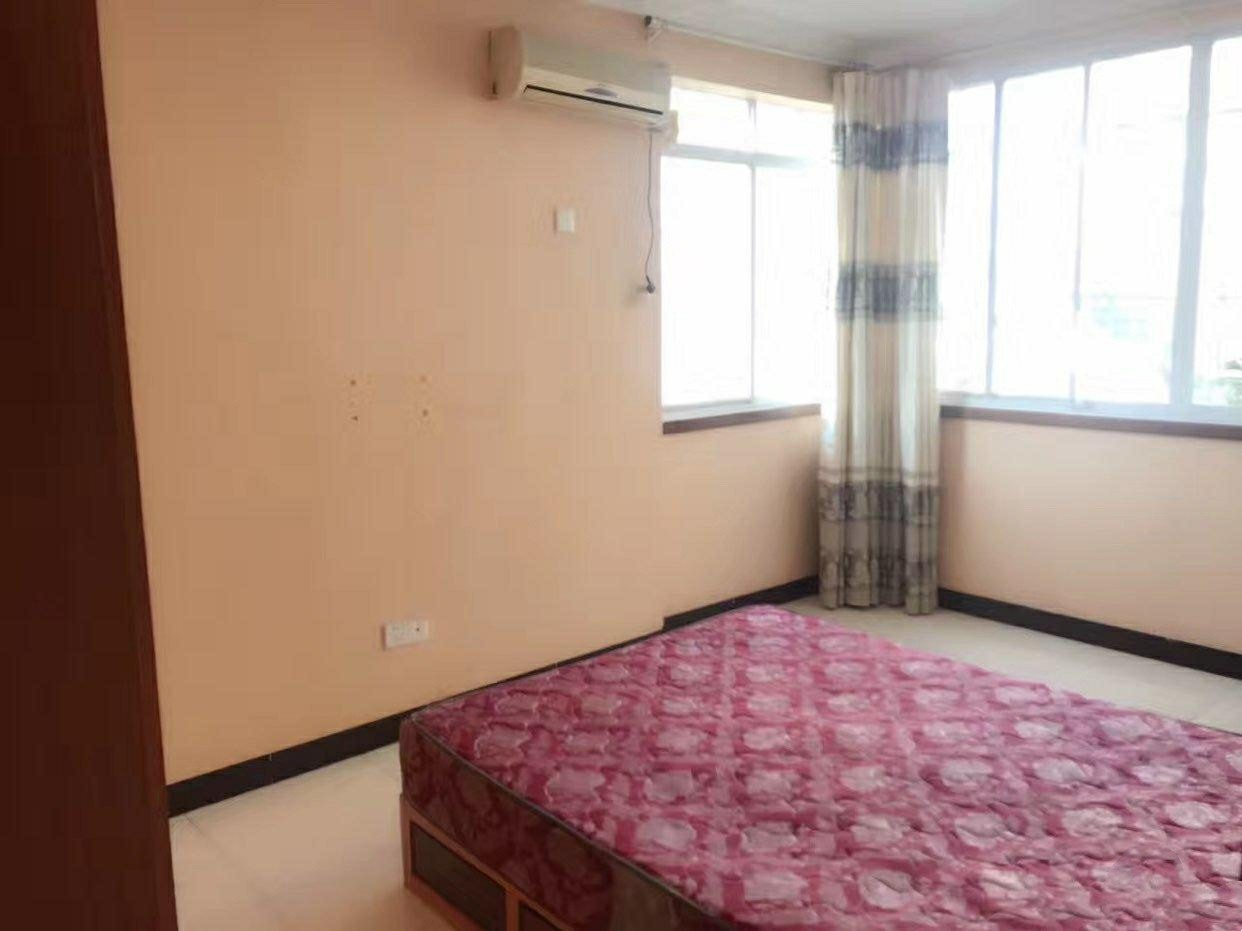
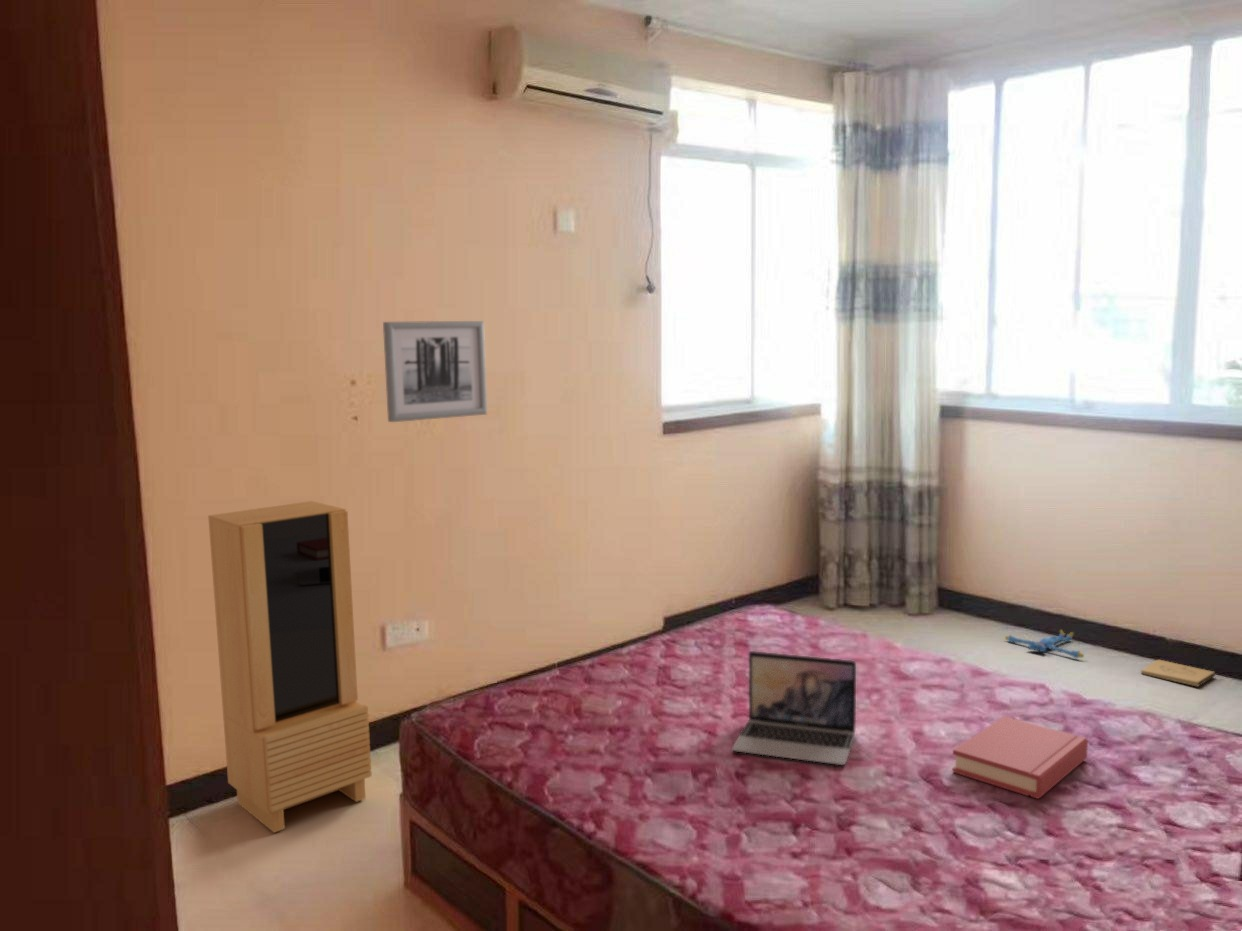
+ box [1140,659,1216,688]
+ storage cabinet [207,500,373,834]
+ laptop [731,650,857,766]
+ hardback book [951,715,1089,800]
+ wall art [382,320,488,423]
+ plush toy [1004,629,1085,660]
